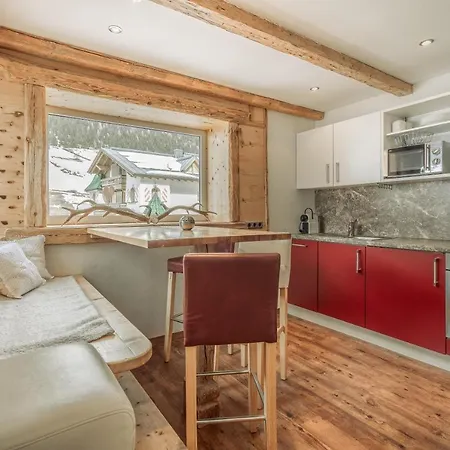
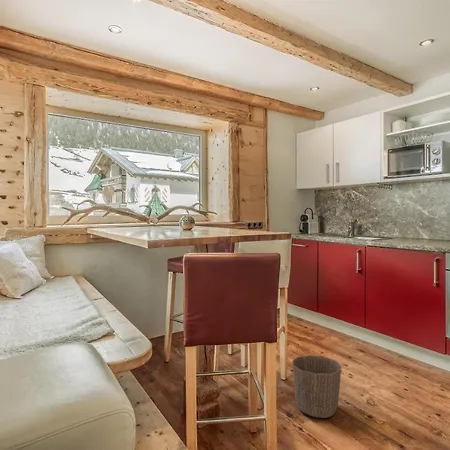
+ waste basket [291,354,342,419]
